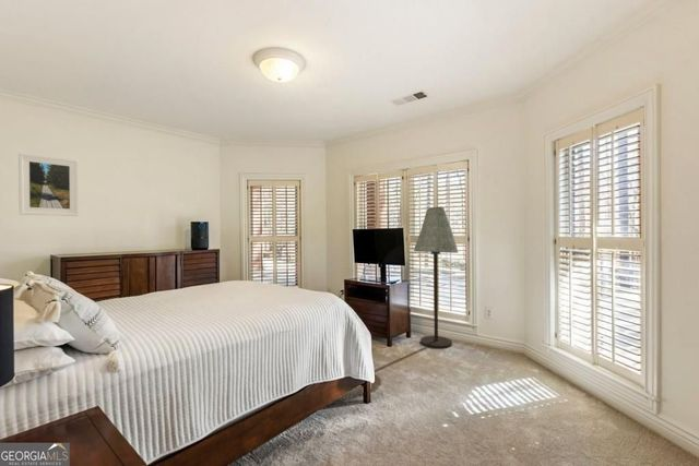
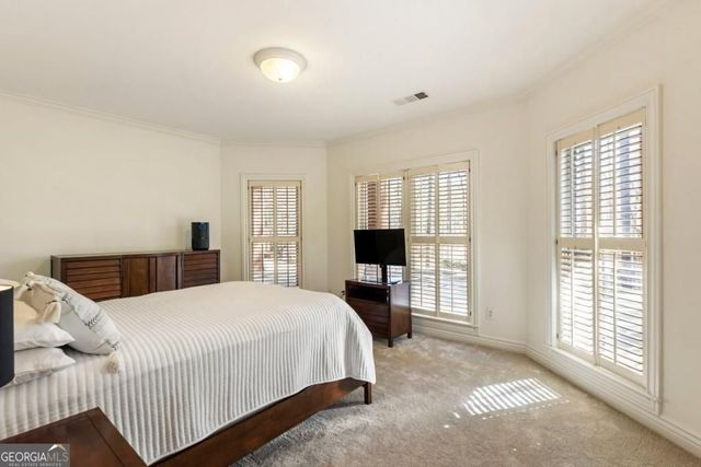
- floor lamp [413,206,460,349]
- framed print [17,152,80,217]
